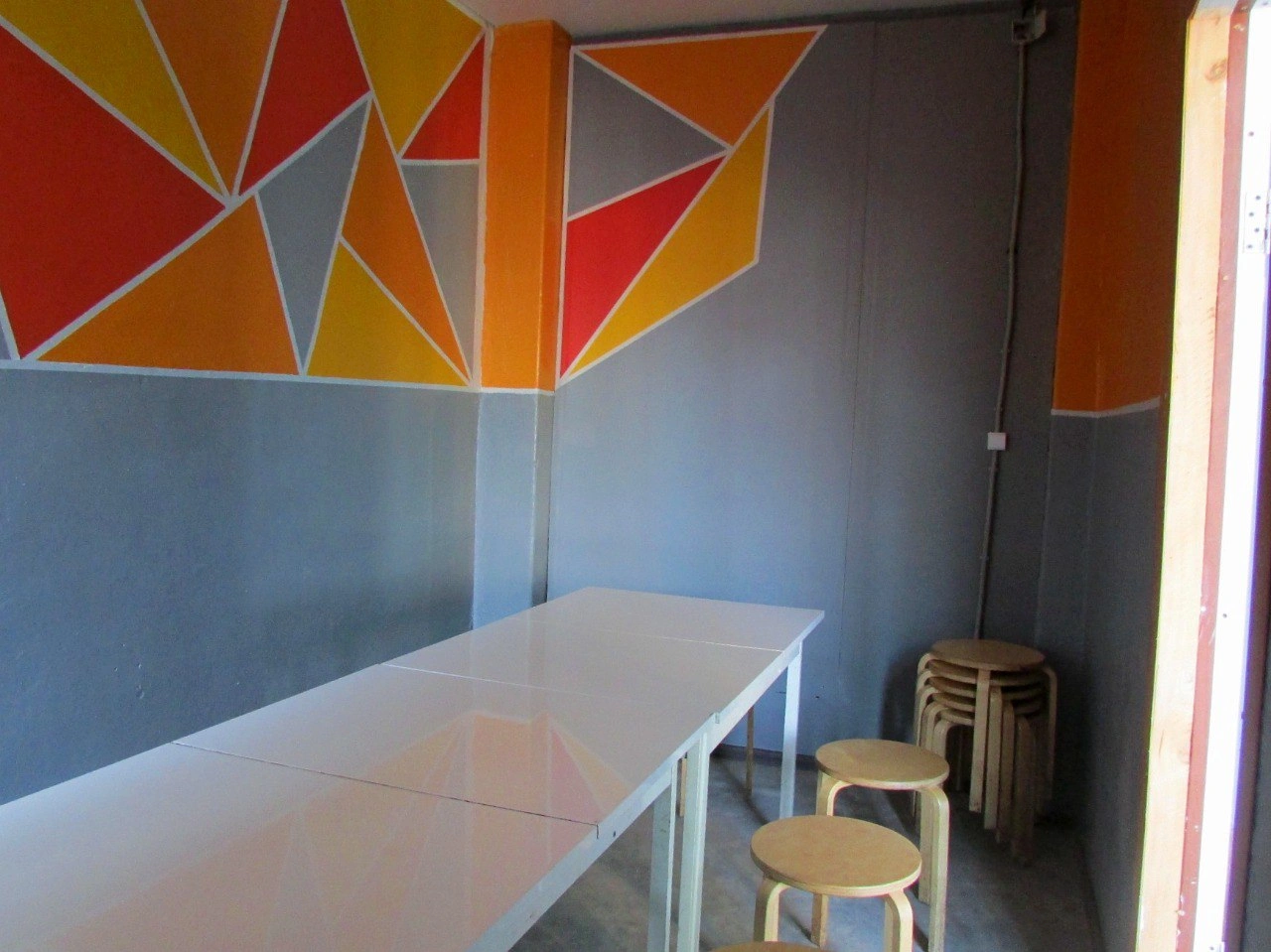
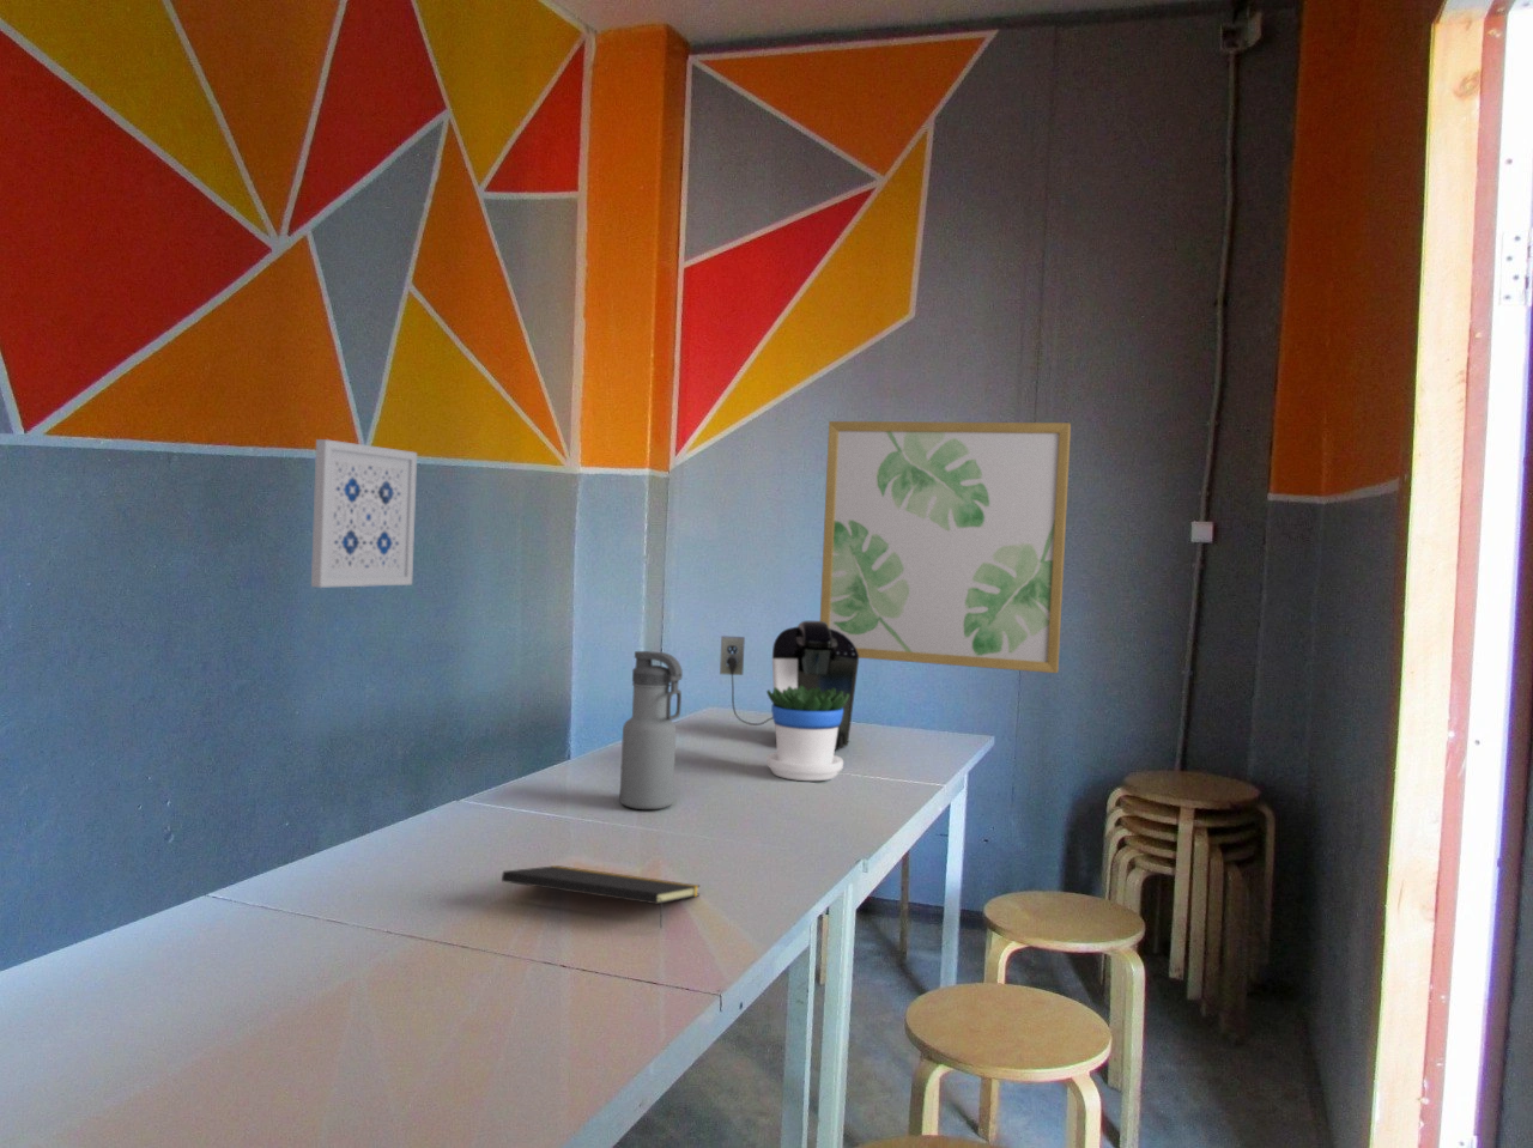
+ wall art [819,420,1072,674]
+ notepad [501,865,702,930]
+ flowerpot [766,686,849,781]
+ coffee maker [719,620,860,750]
+ wall art [310,438,419,588]
+ water bottle [619,650,684,810]
